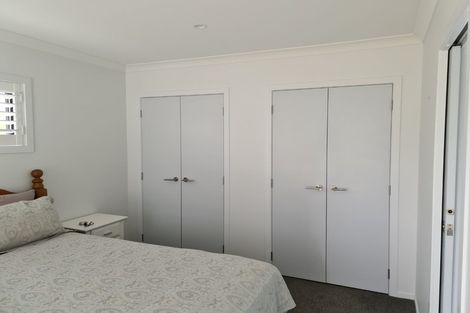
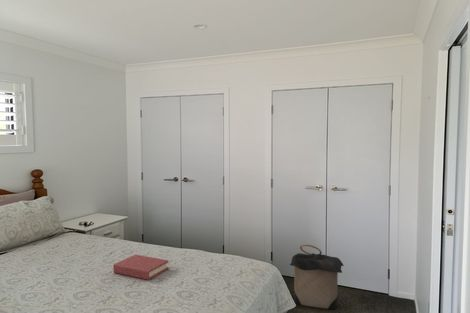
+ hardback book [112,254,170,281]
+ laundry hamper [289,243,345,310]
